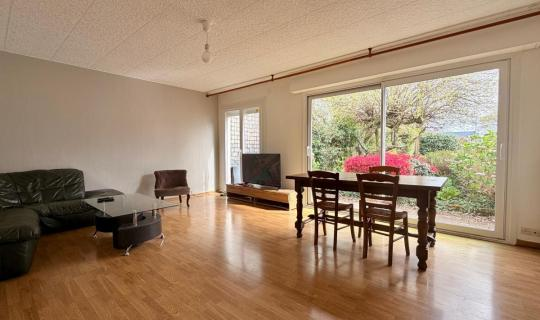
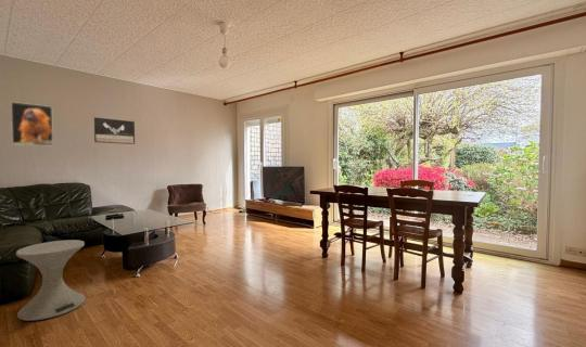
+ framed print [93,116,136,145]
+ side table [15,239,87,322]
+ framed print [10,101,54,146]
